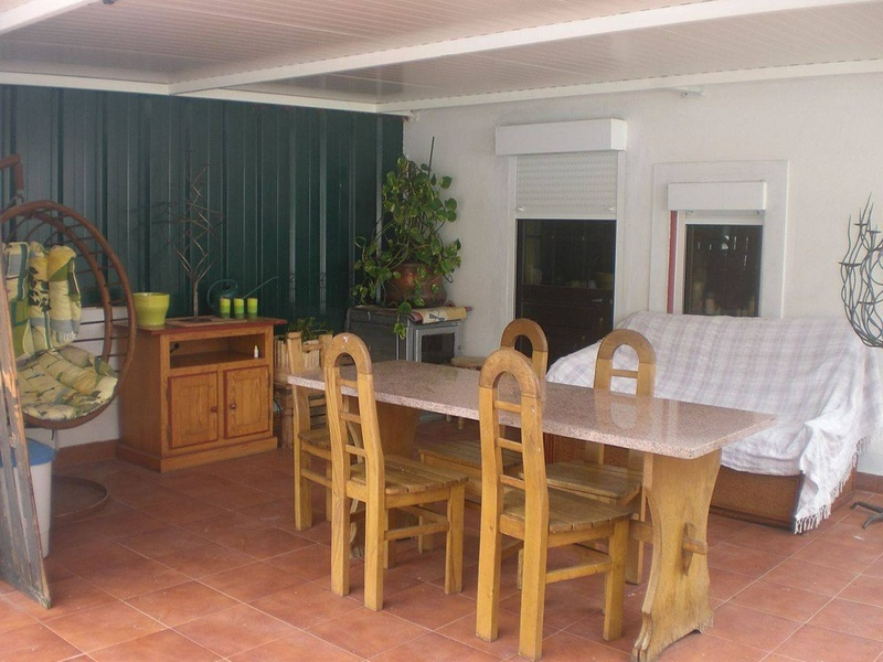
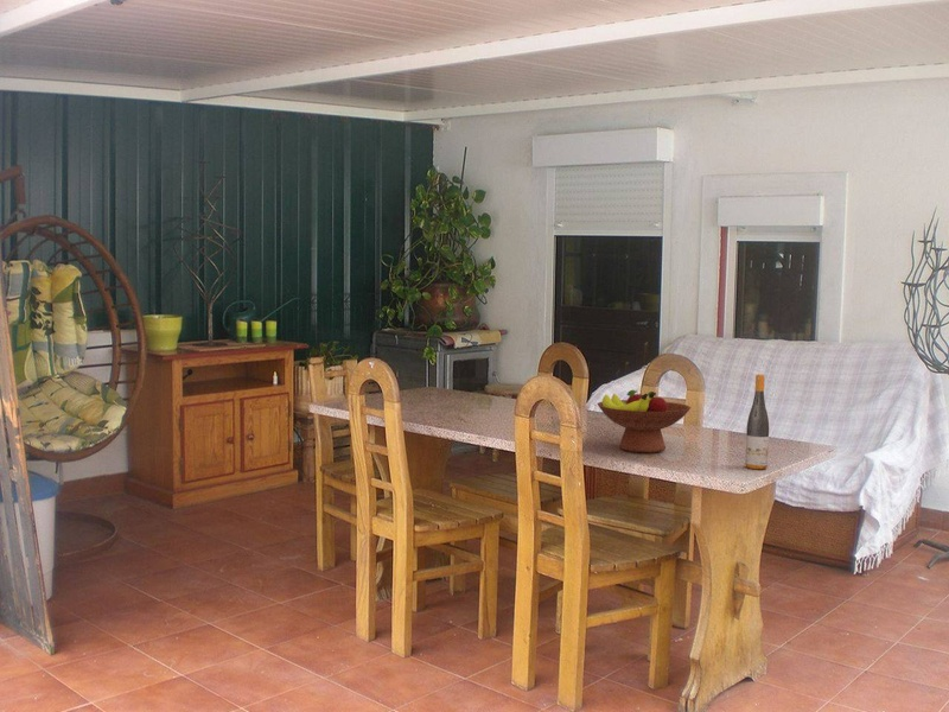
+ fruit bowl [595,389,692,453]
+ wine bottle [744,373,770,470]
